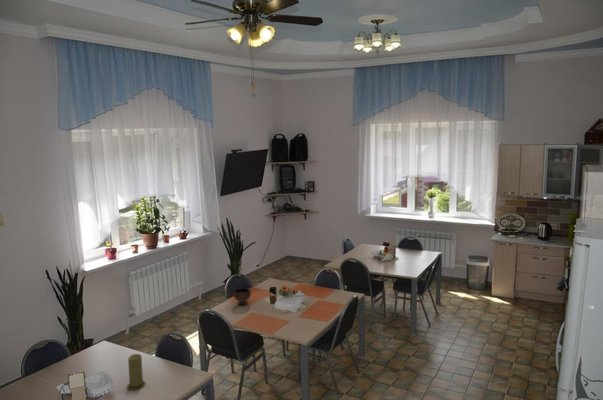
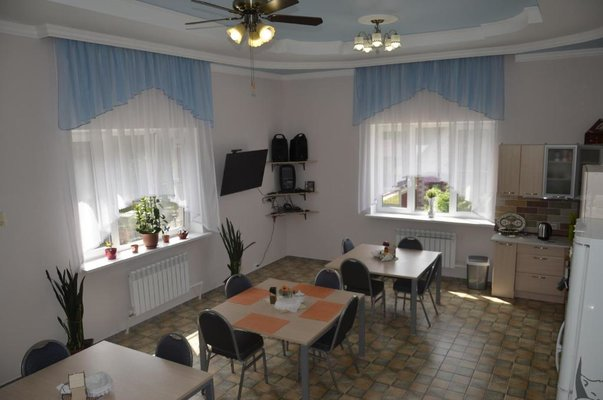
- candle [126,353,147,391]
- bowl [232,287,252,306]
